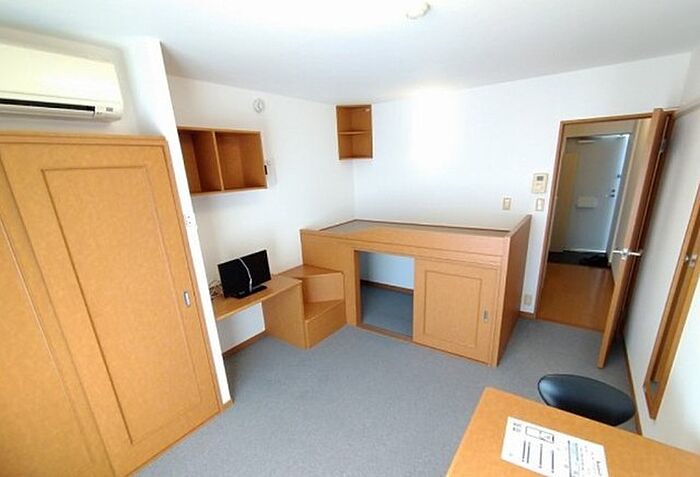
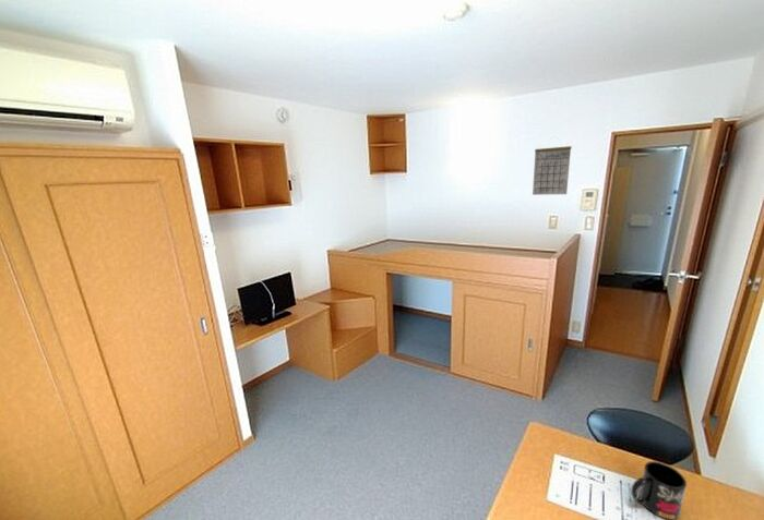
+ mug [630,460,688,520]
+ calendar [532,136,573,196]
